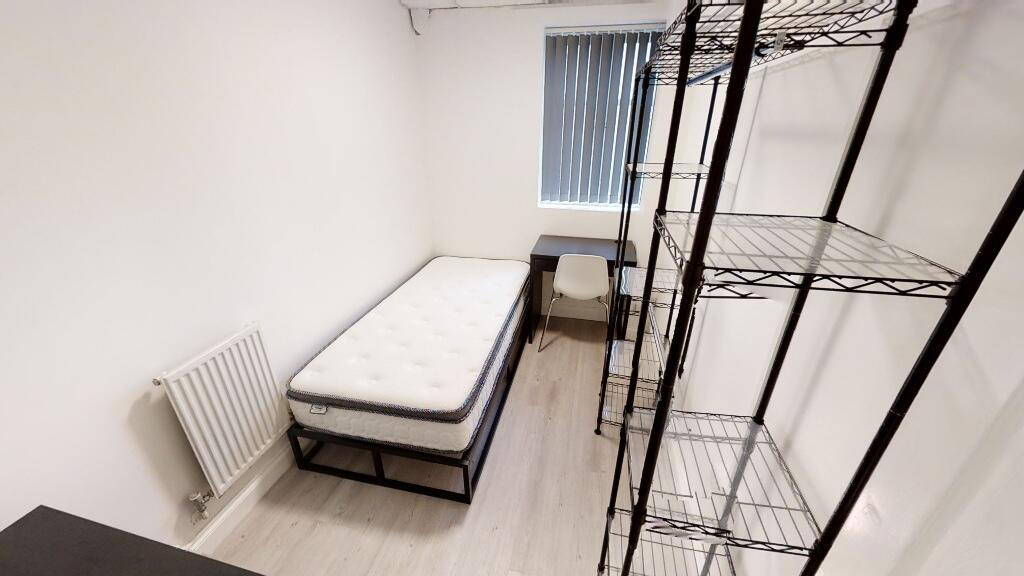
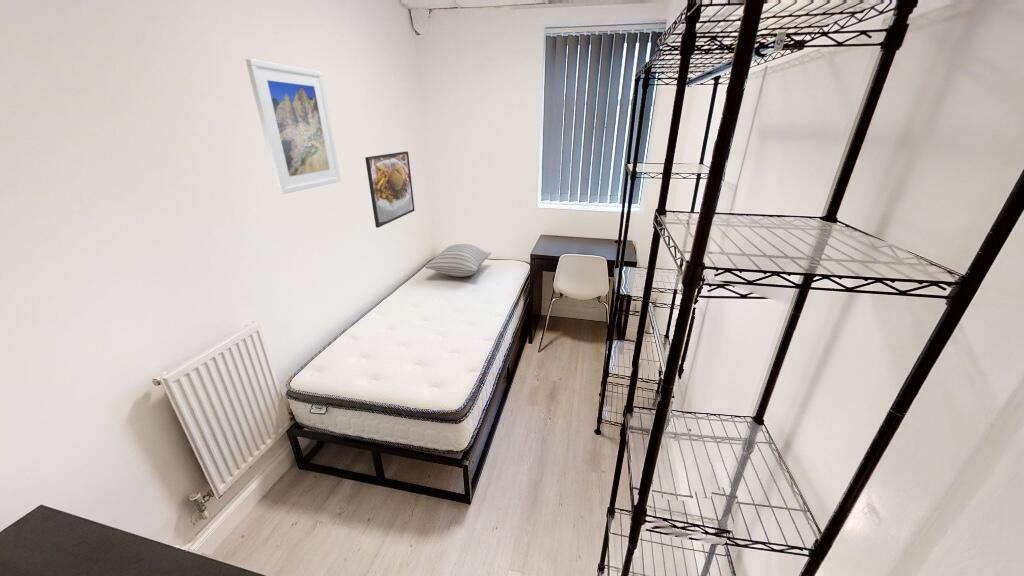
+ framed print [245,58,342,195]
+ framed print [364,150,416,229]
+ pillow [424,243,492,278]
